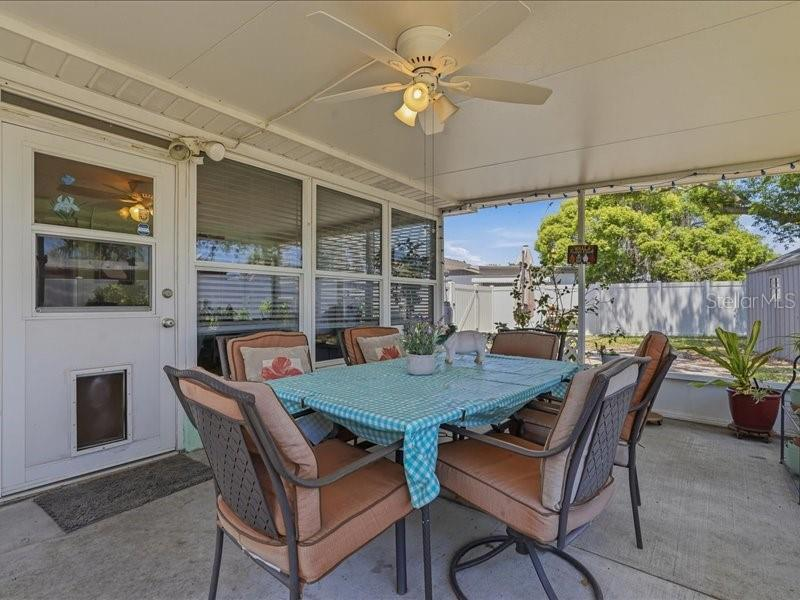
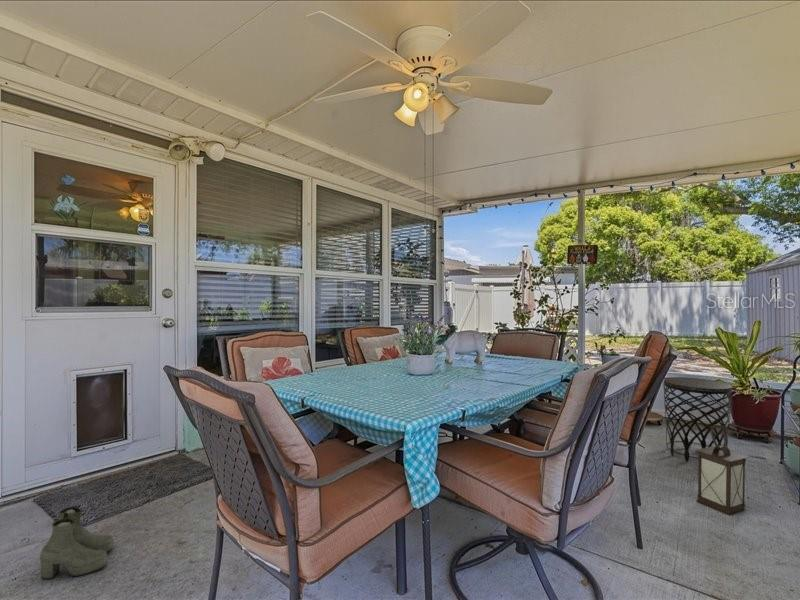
+ side table [662,376,733,463]
+ lantern [695,424,749,516]
+ boots [39,506,115,580]
